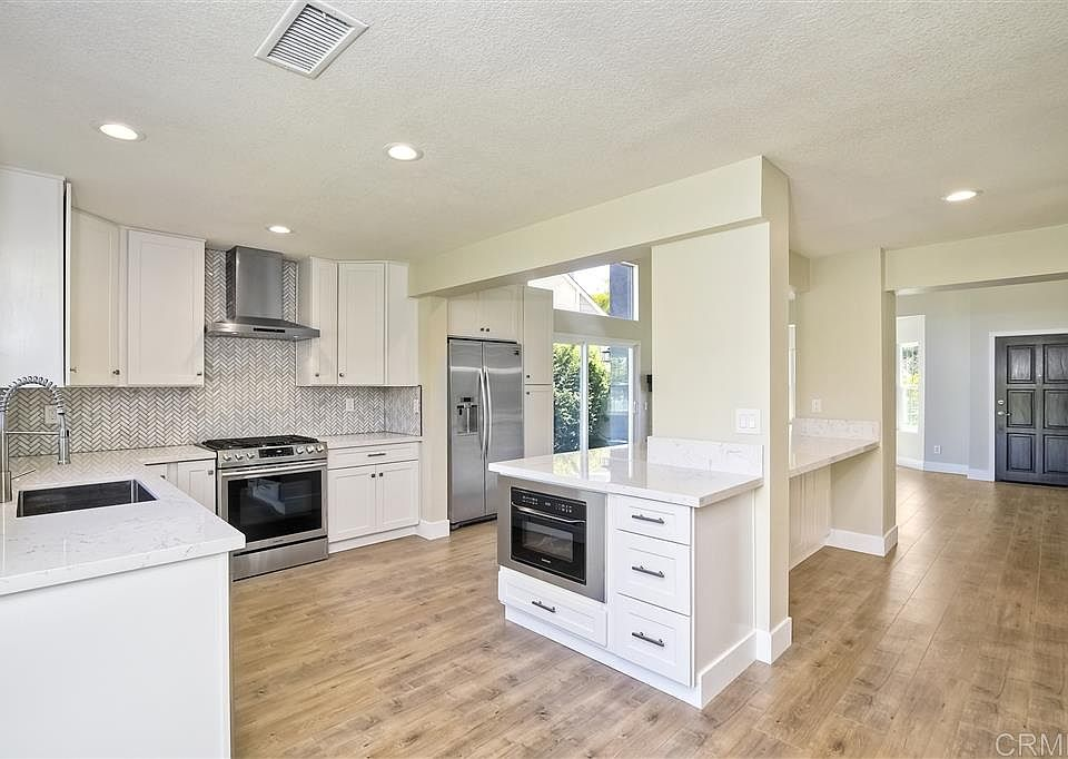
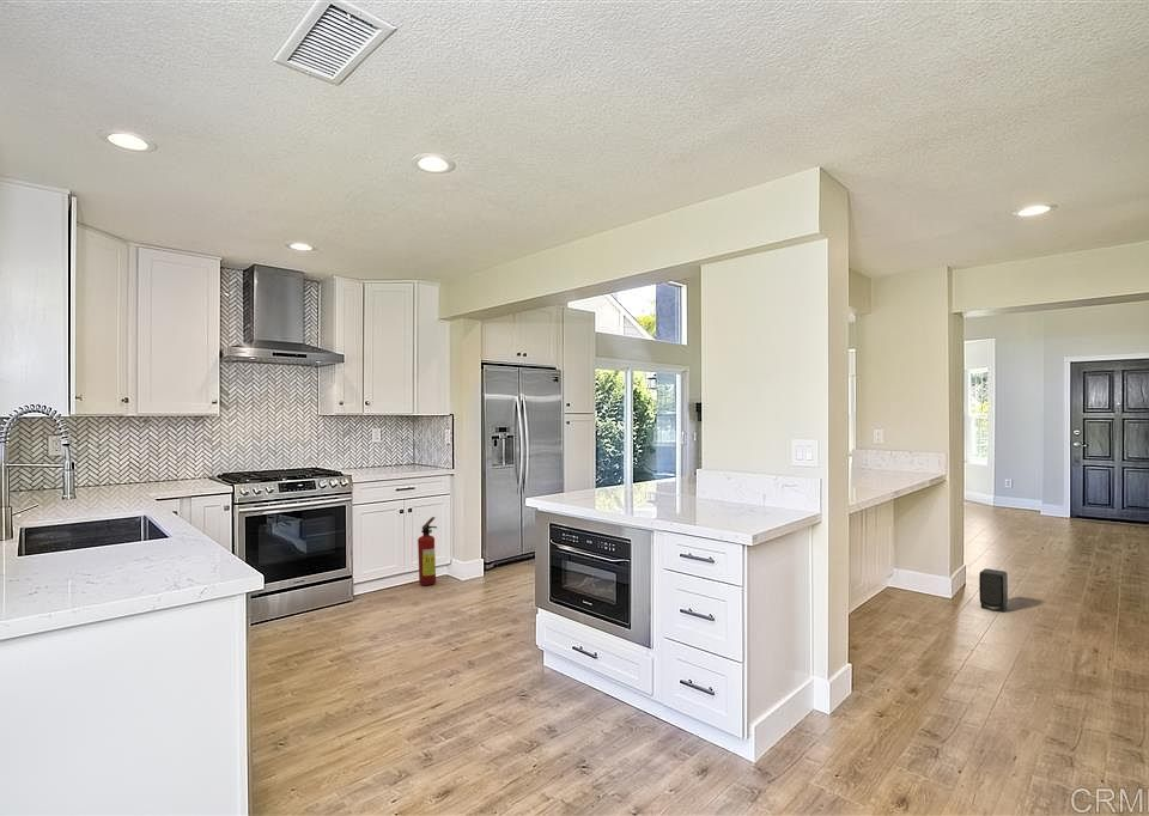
+ fire extinguisher [417,516,438,586]
+ speaker [978,567,1009,614]
